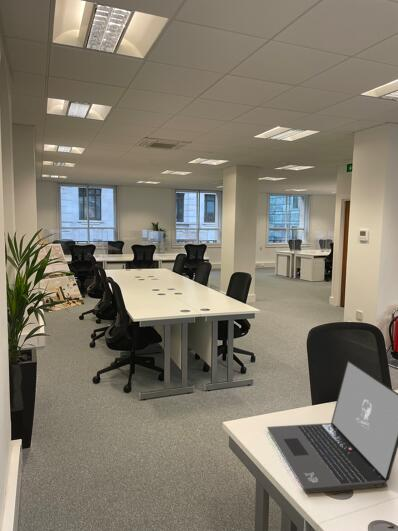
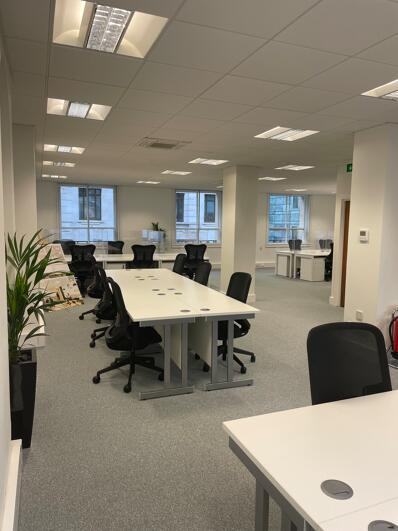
- laptop [266,359,398,495]
